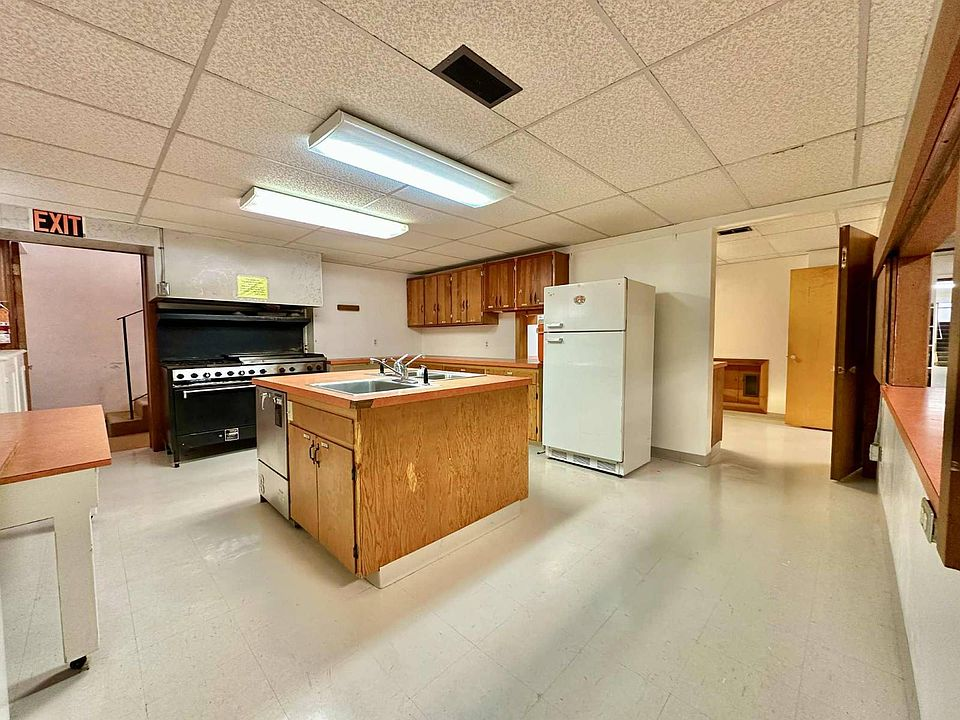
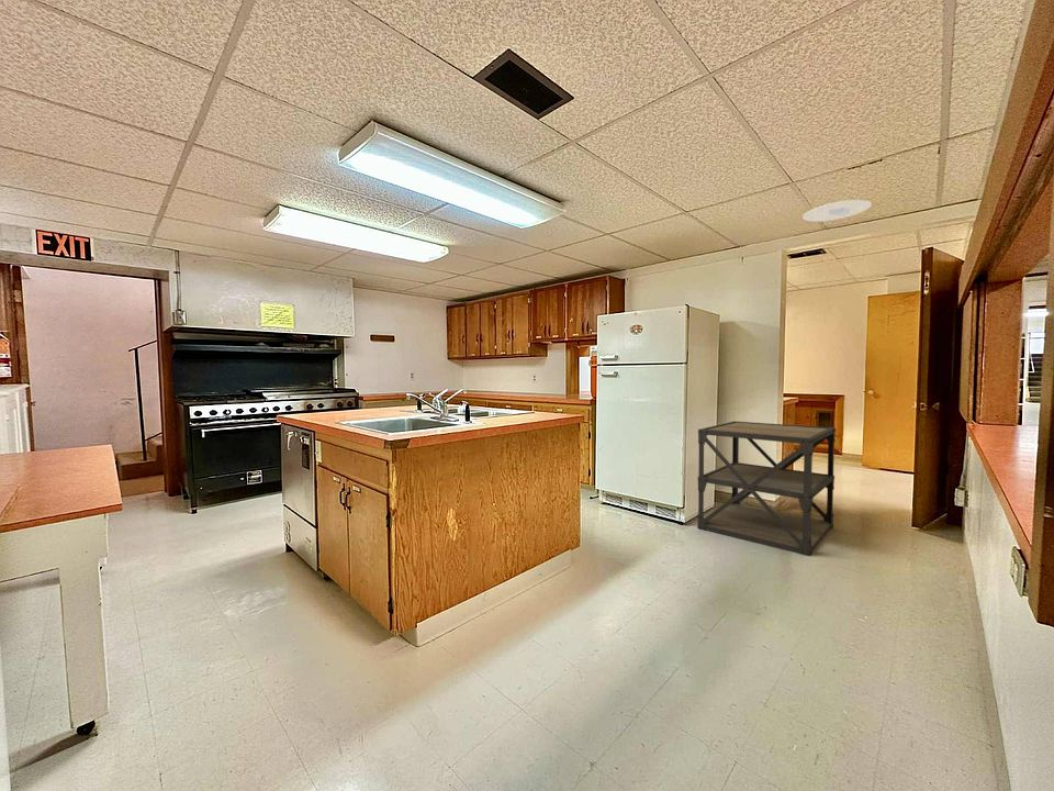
+ shelving unit [696,420,837,557]
+ recessed light [801,199,873,223]
